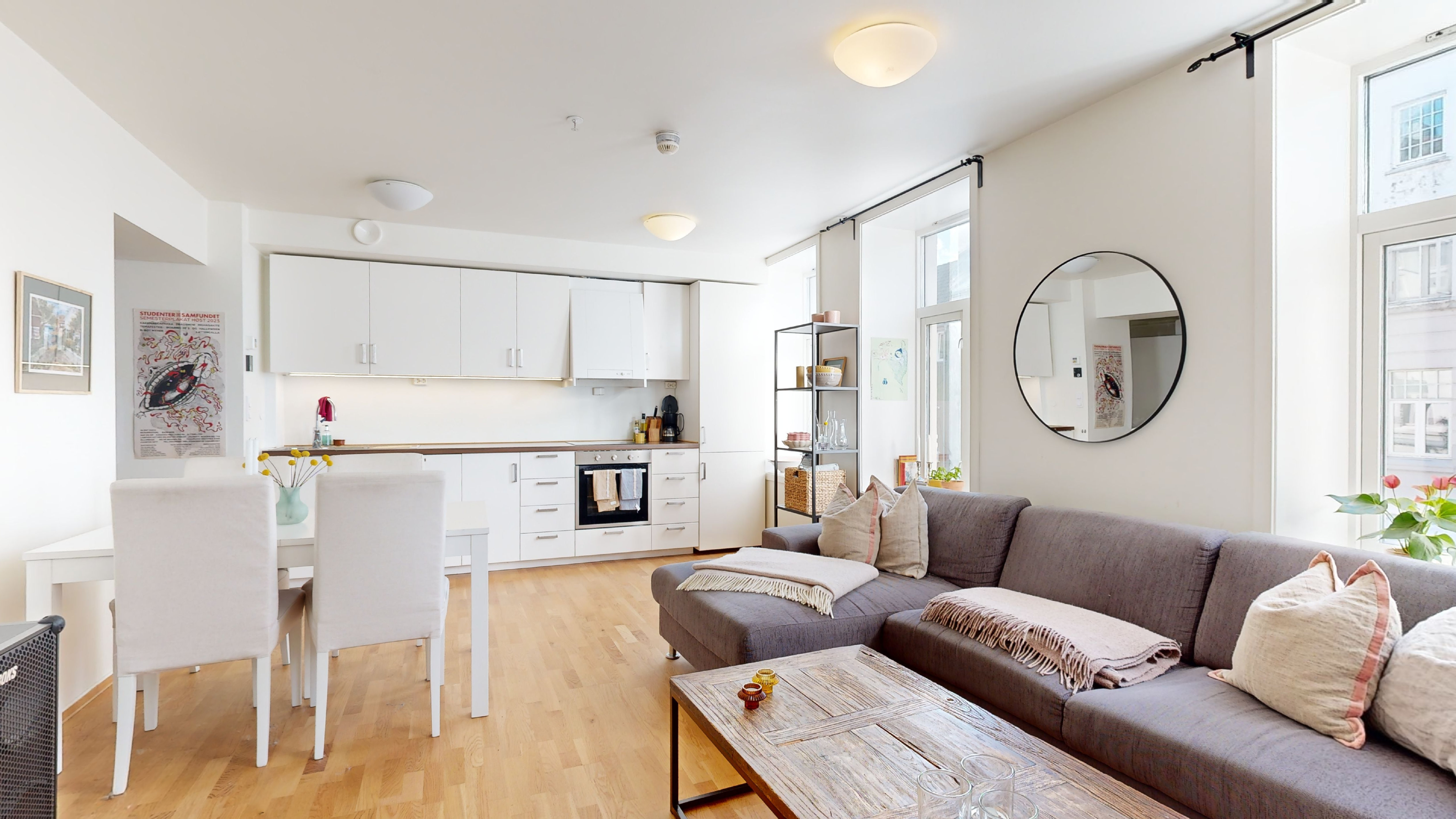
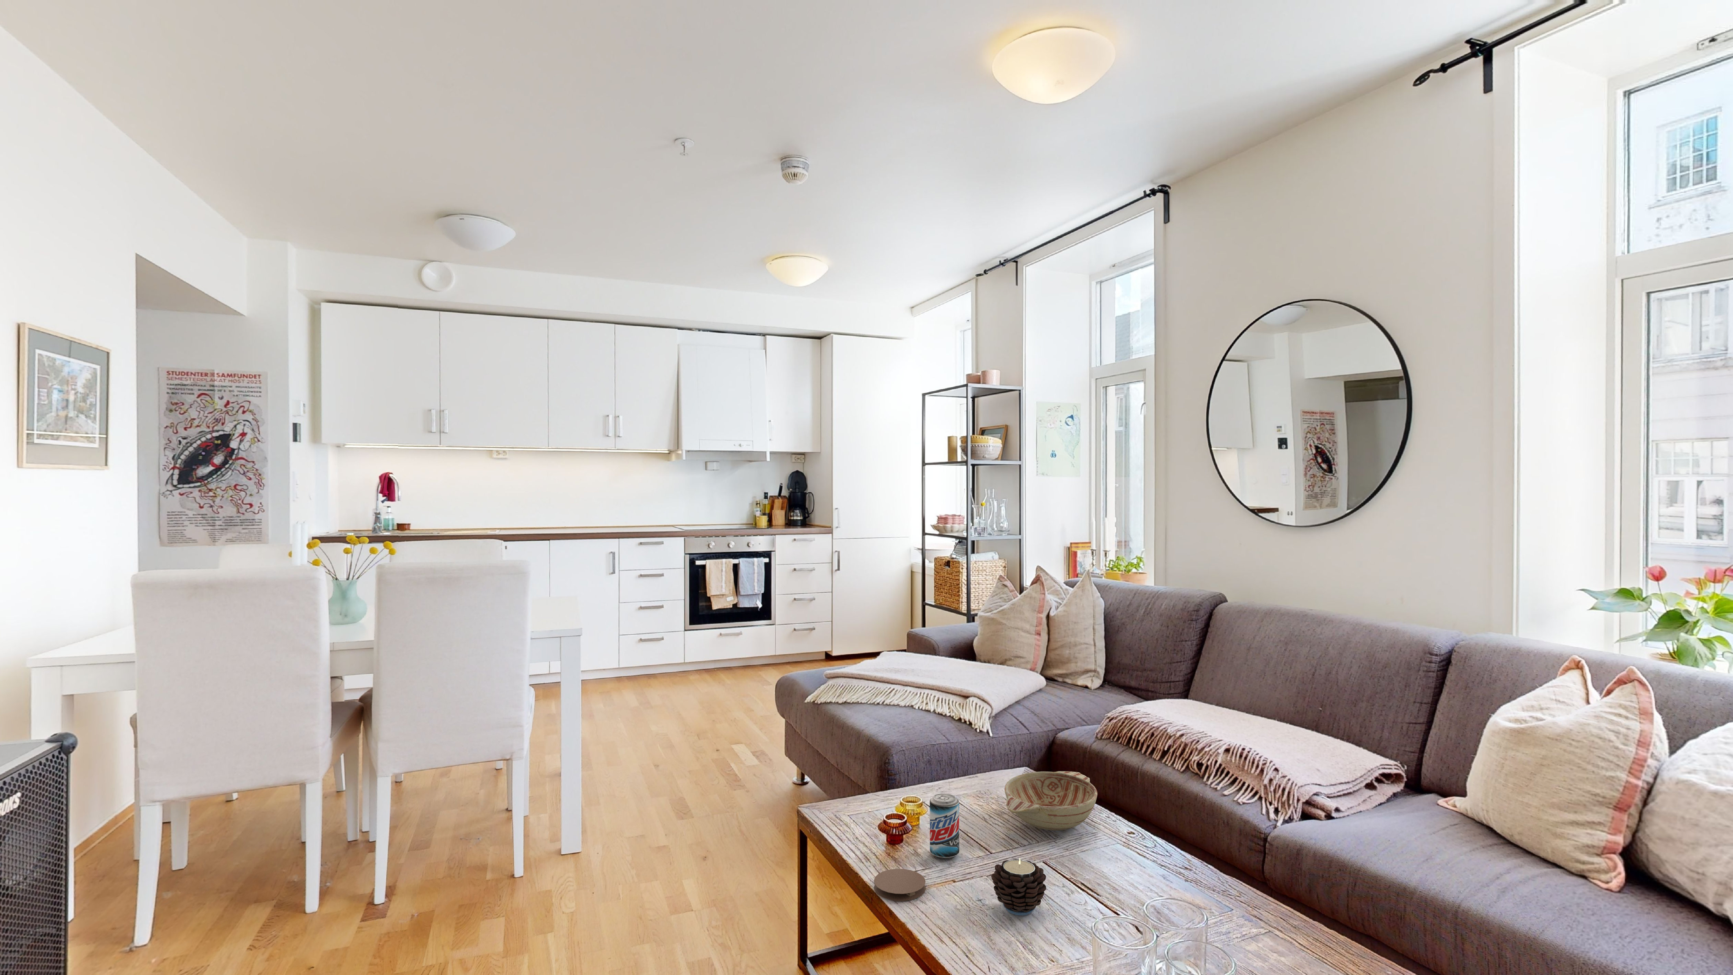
+ candle [991,857,1046,915]
+ decorative bowl [1005,771,1097,831]
+ coaster [874,868,926,901]
+ beer can [930,793,959,860]
